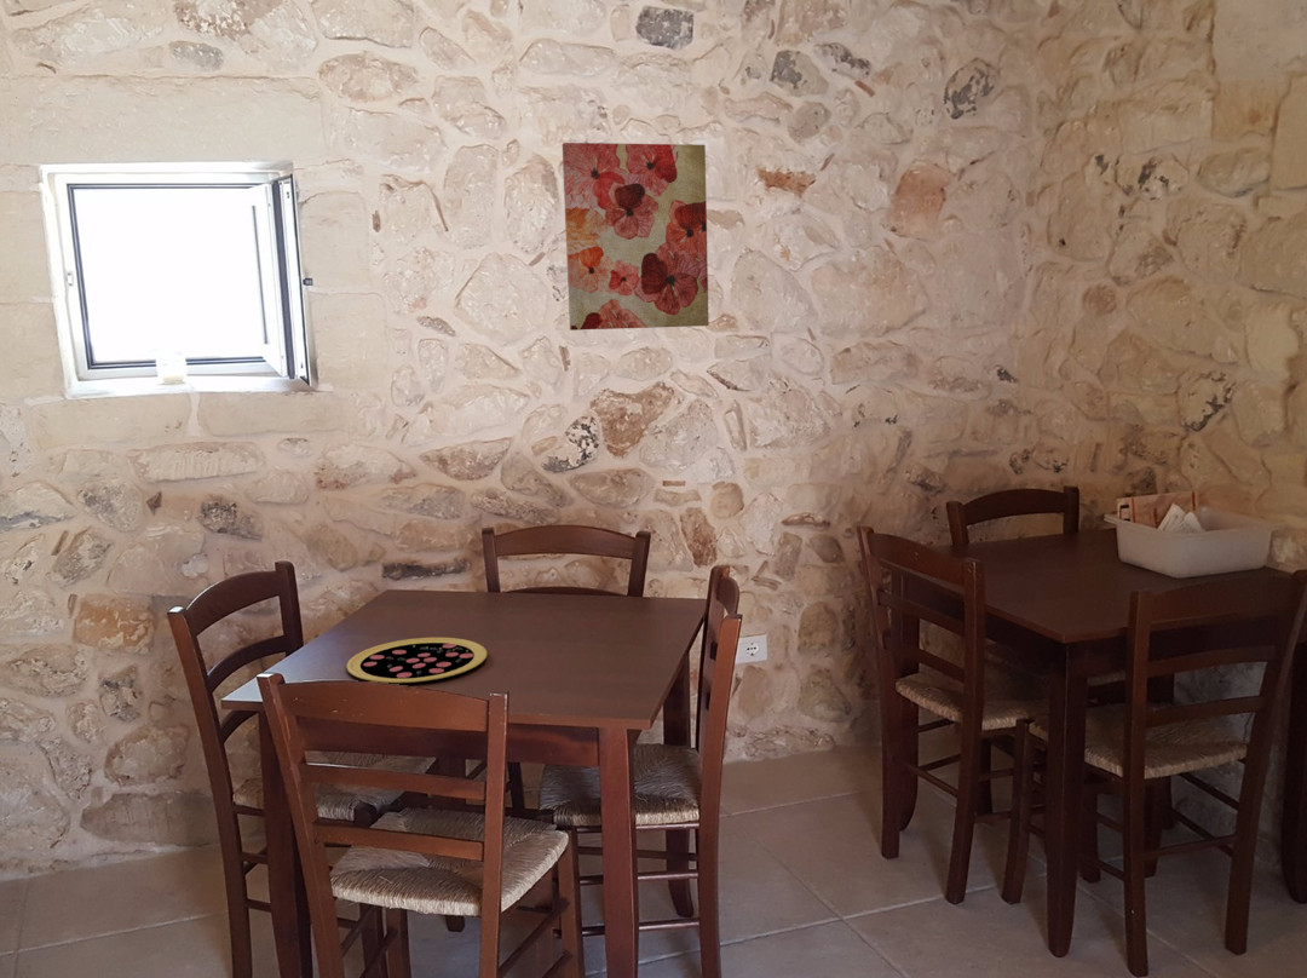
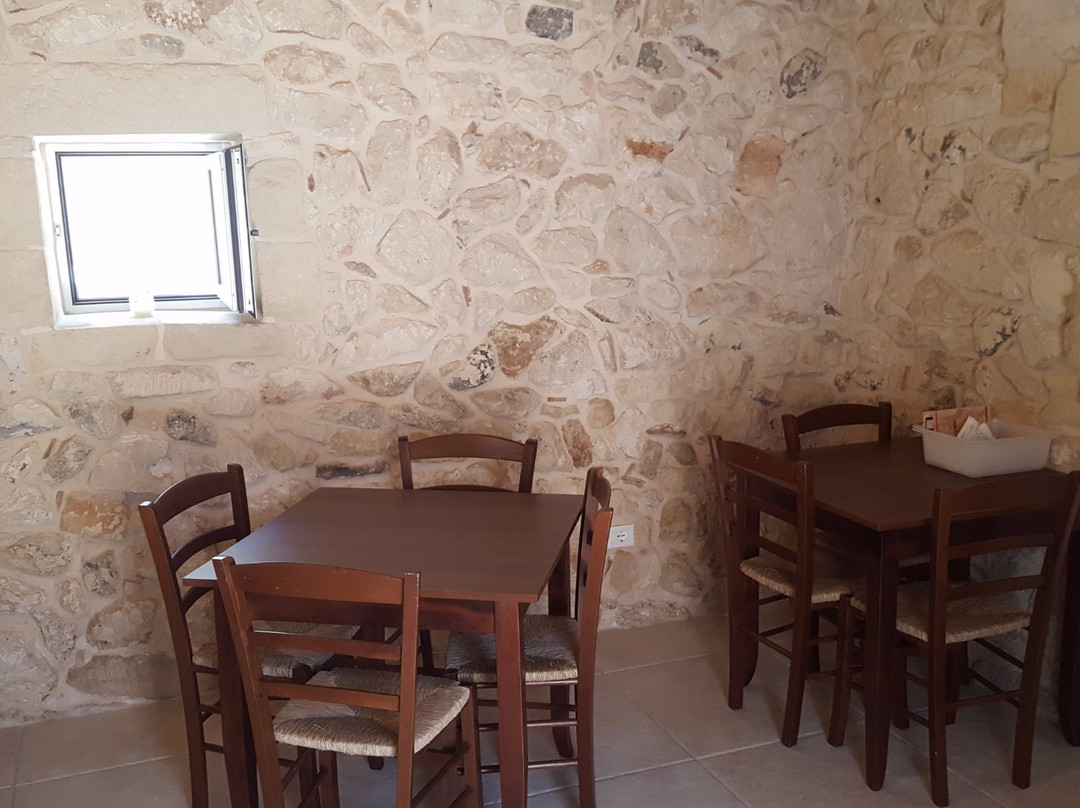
- wall art [562,142,710,332]
- pizza [345,637,488,684]
